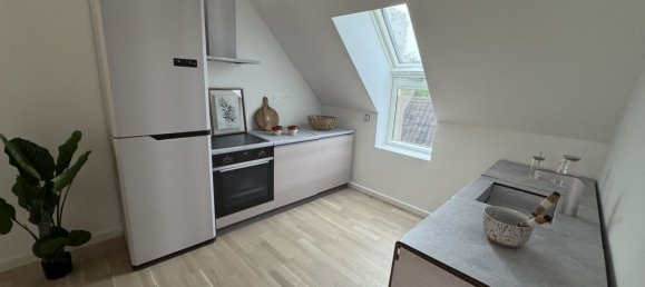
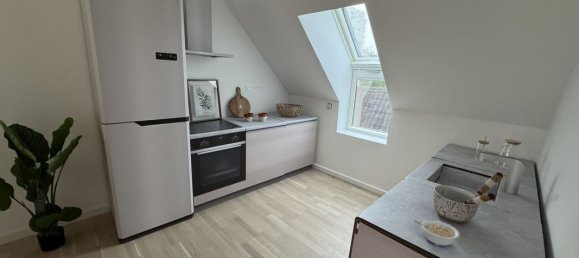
+ legume [413,219,460,247]
